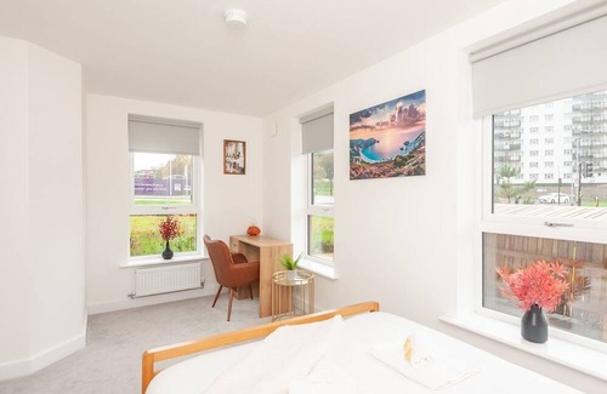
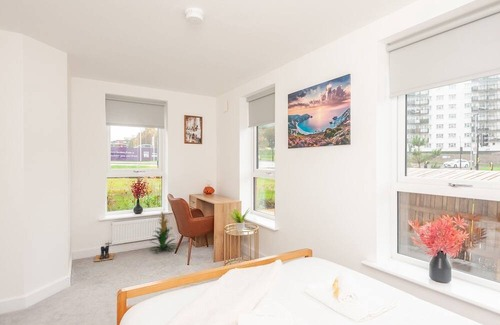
+ boots [93,245,115,263]
+ indoor plant [149,210,178,254]
